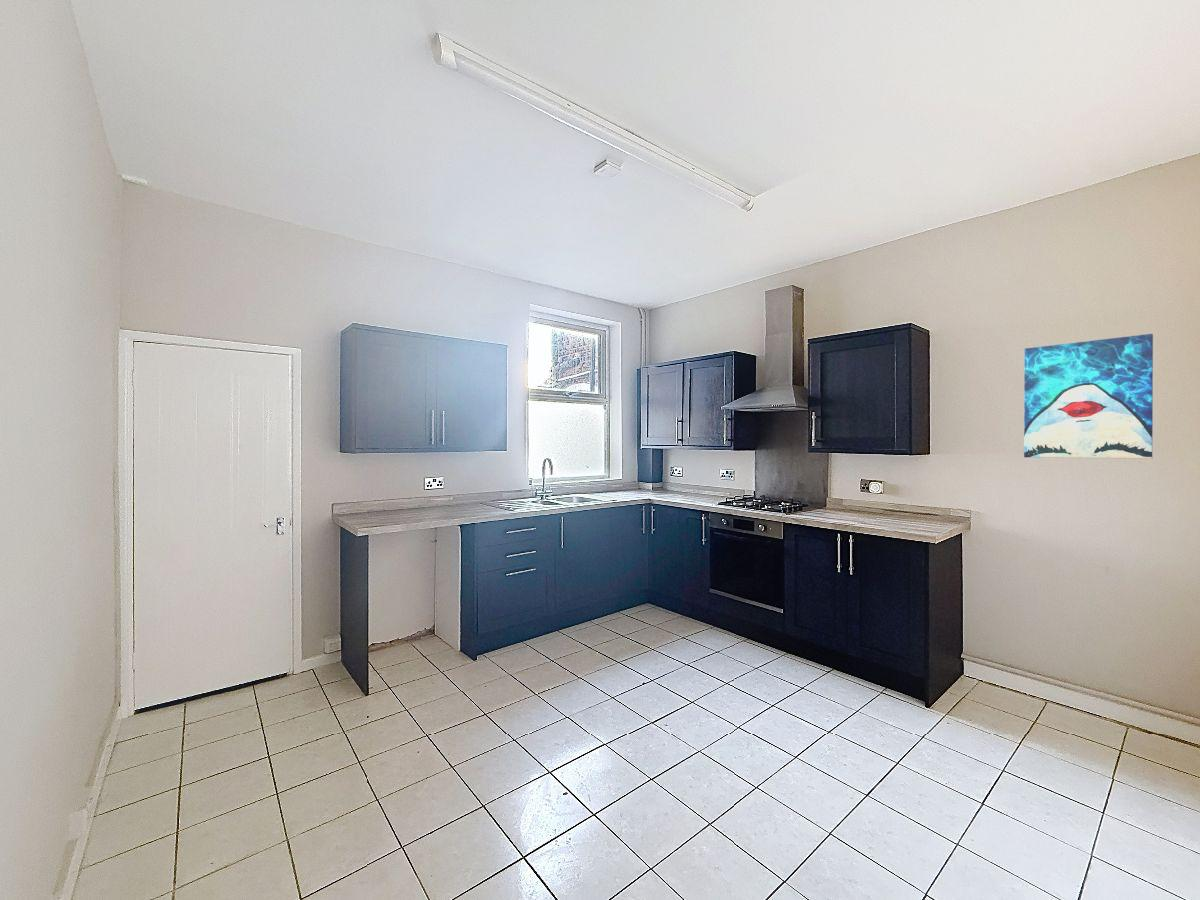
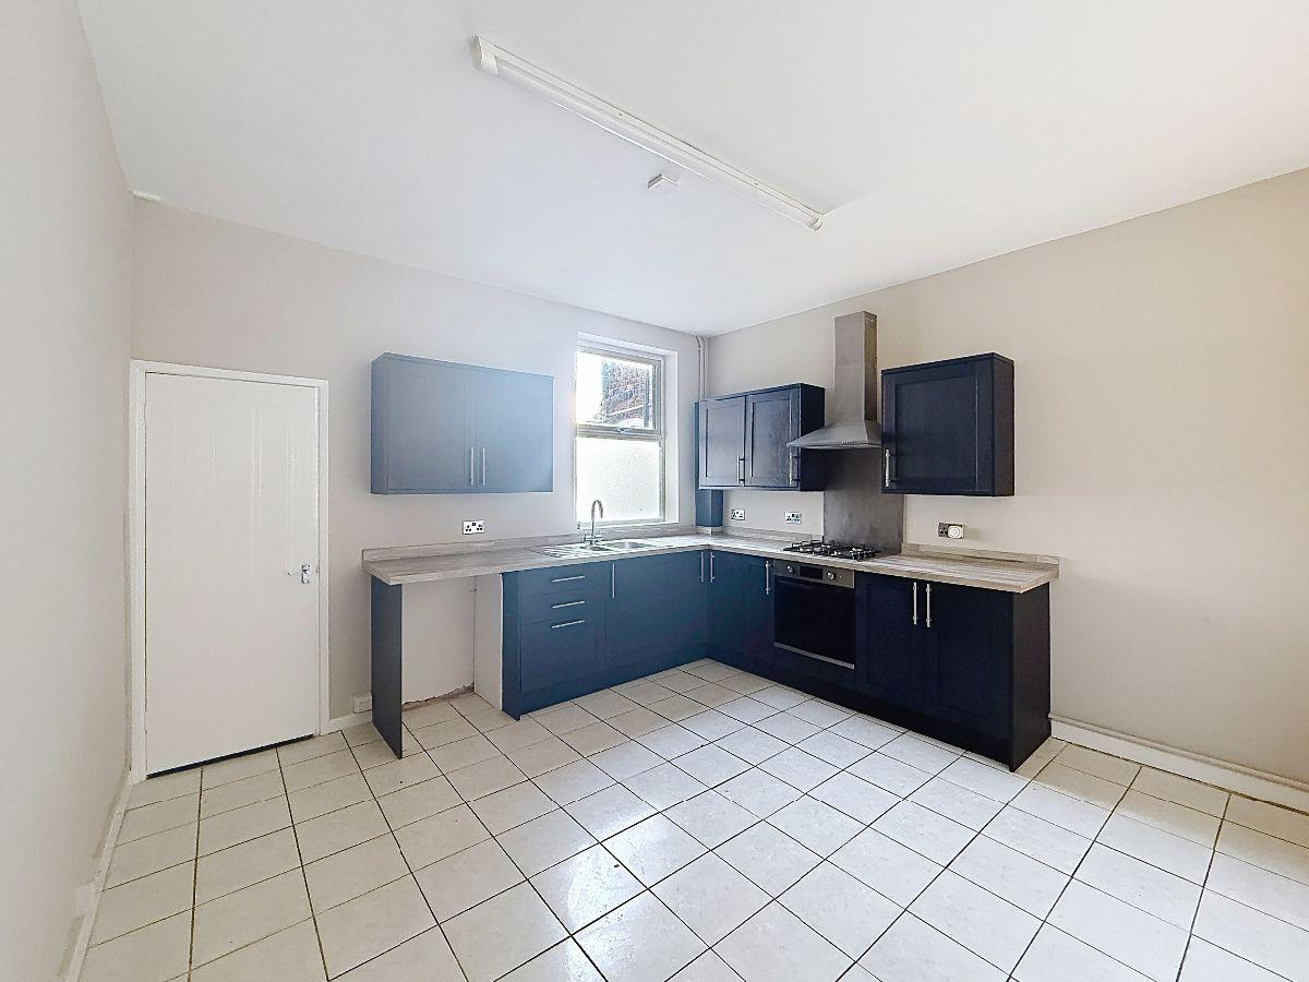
- wall art [1023,333,1154,460]
